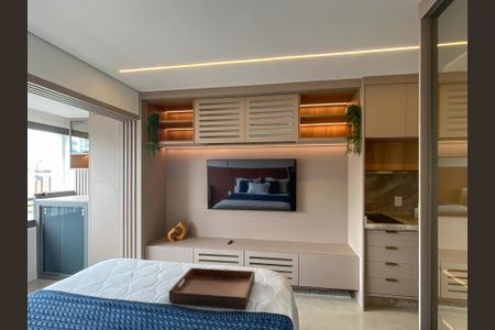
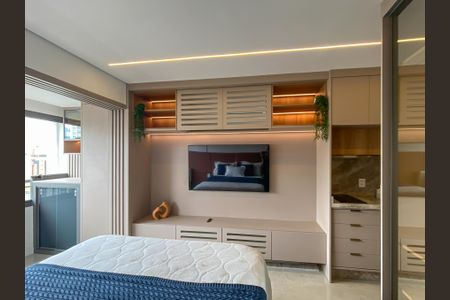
- serving tray [168,267,256,310]
